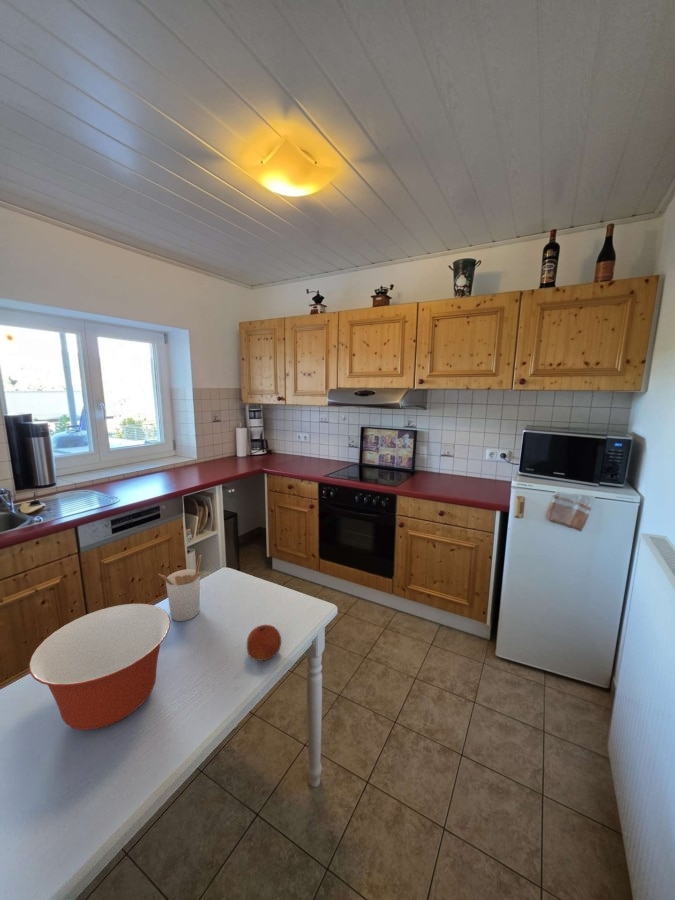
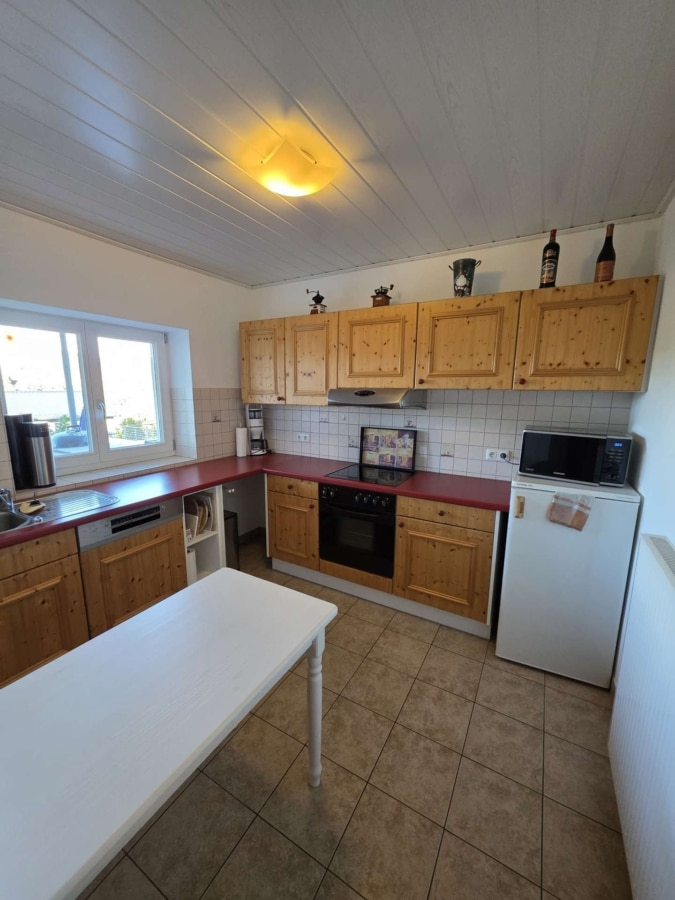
- fruit [246,624,282,662]
- utensil holder [158,555,203,622]
- mixing bowl [28,603,171,731]
